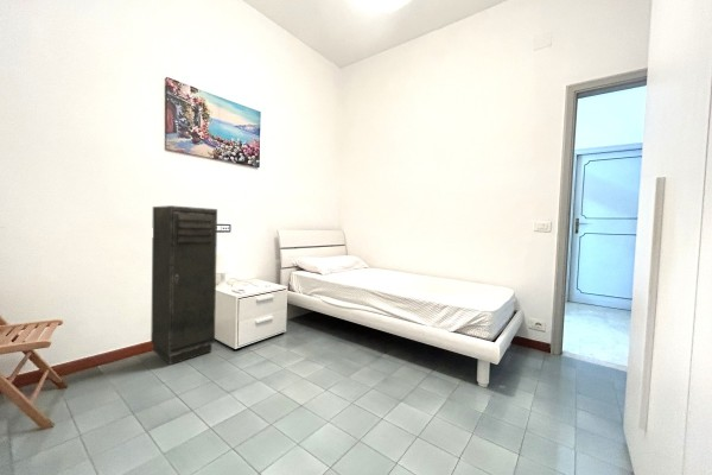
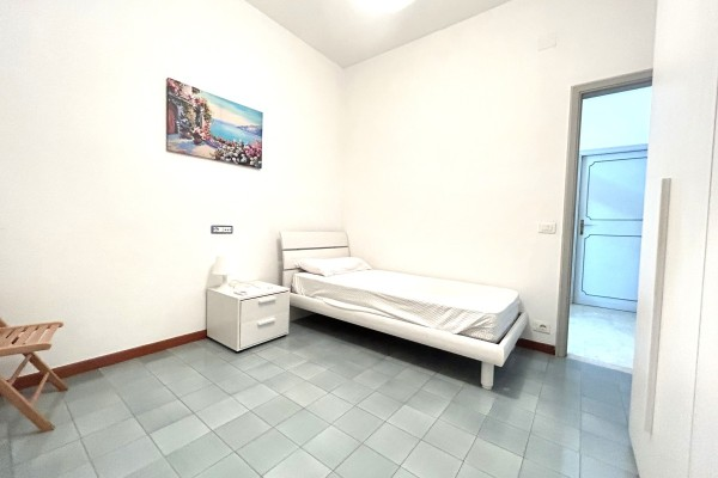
- storage cabinet [150,204,218,366]
